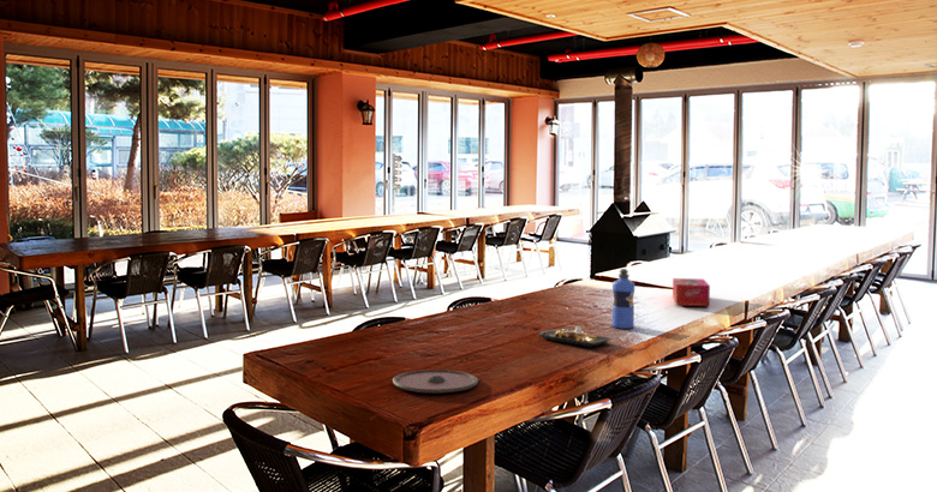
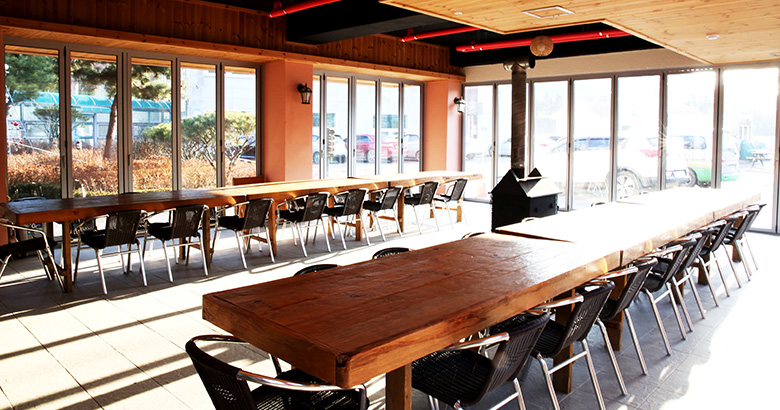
- plate [392,368,479,395]
- tissue box [672,277,711,307]
- plate [537,325,614,348]
- water bottle [611,268,635,330]
